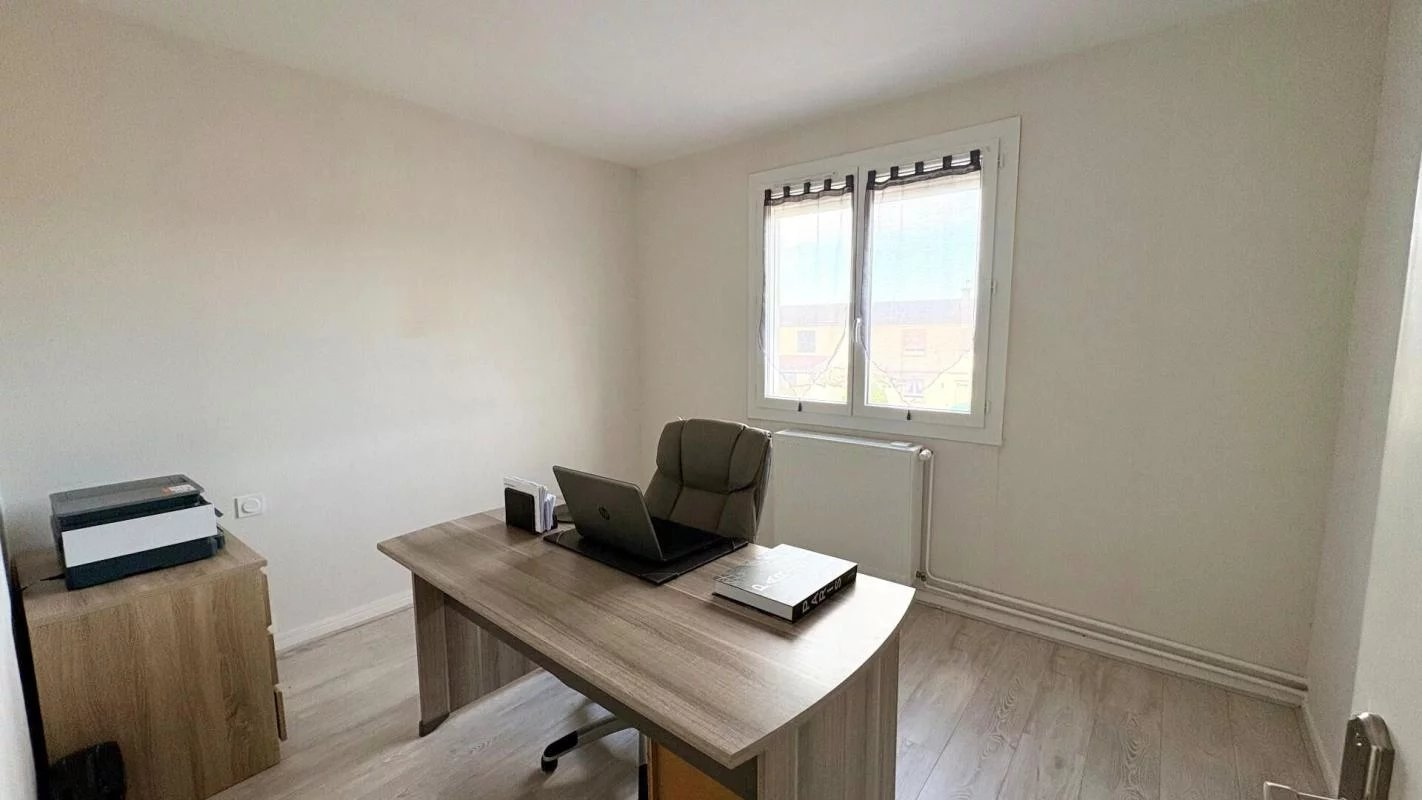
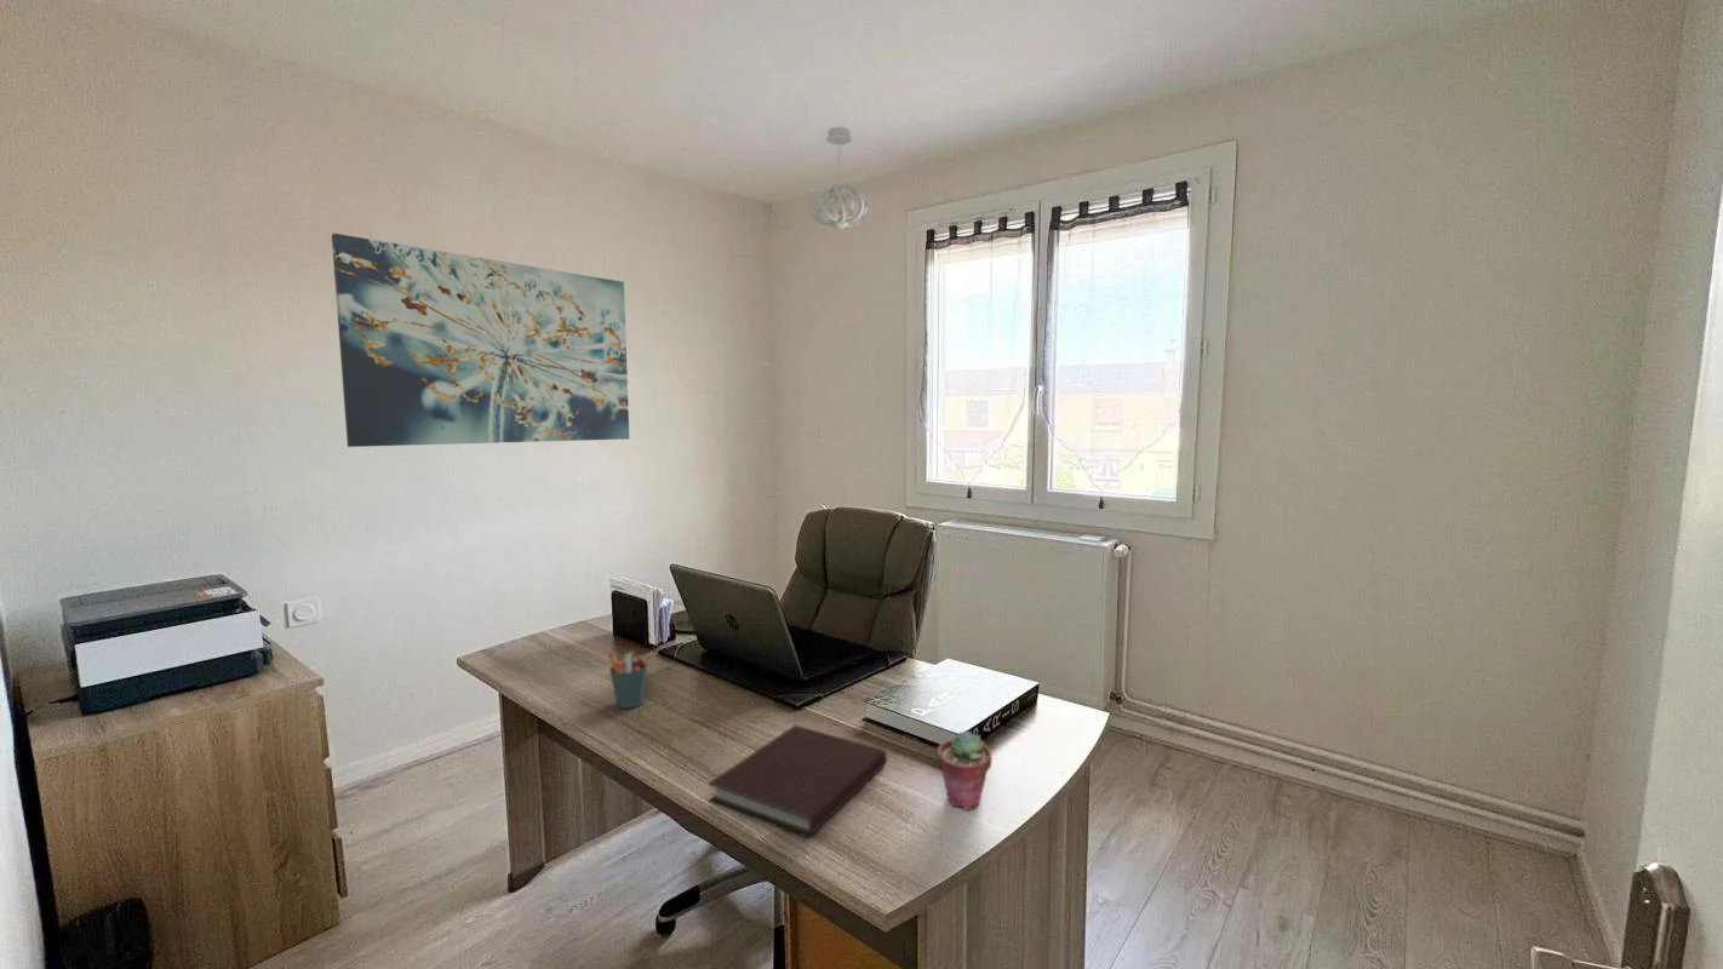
+ pendant light [806,126,872,231]
+ pen holder [607,650,648,710]
+ potted succulent [935,729,992,812]
+ notebook [706,724,888,838]
+ wall art [331,233,630,448]
